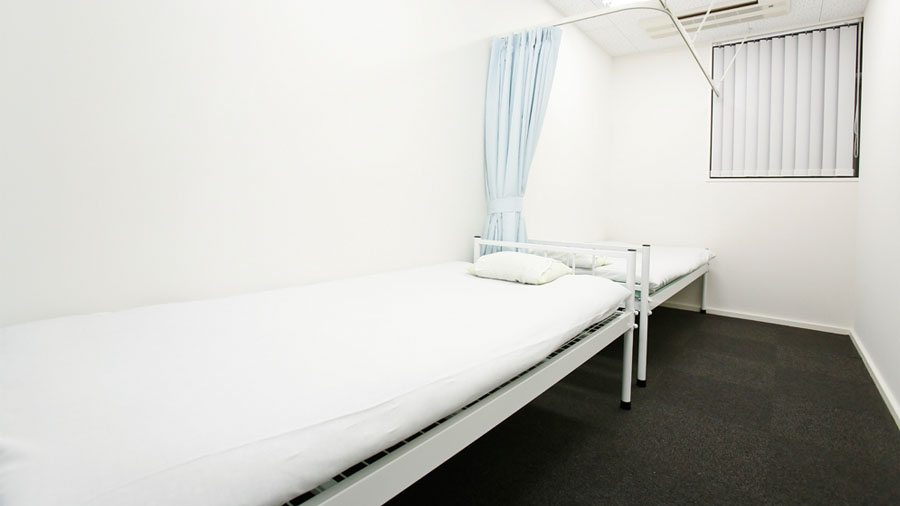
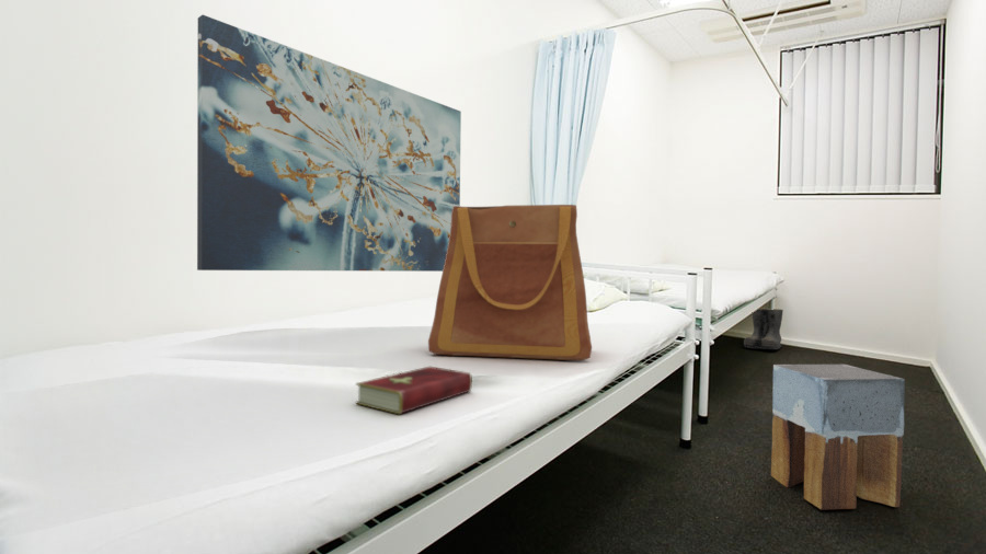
+ boots [743,307,784,350]
+ tote bag [427,204,593,361]
+ wall art [196,14,462,273]
+ stool [770,363,906,510]
+ hardcover book [355,366,473,415]
